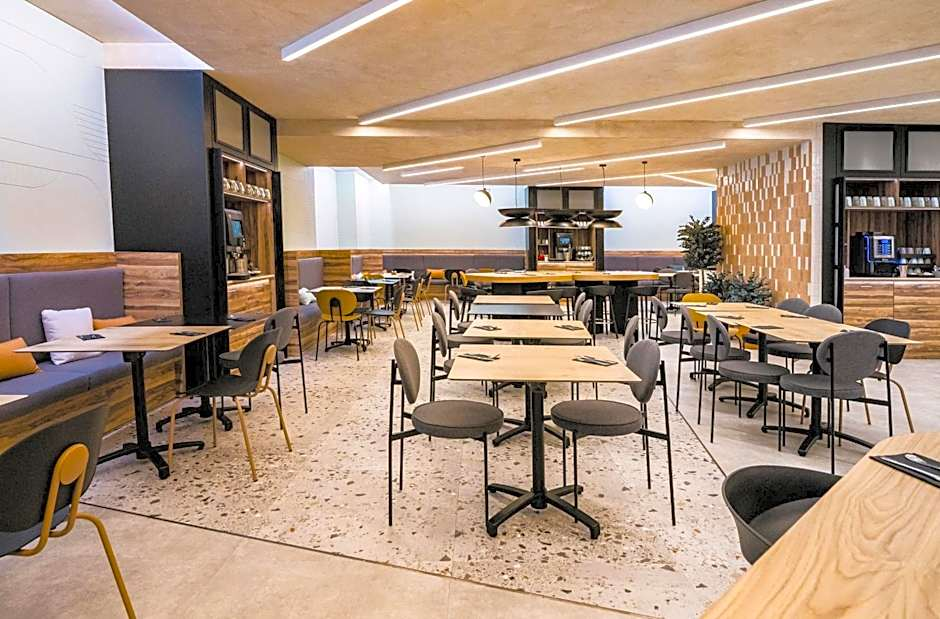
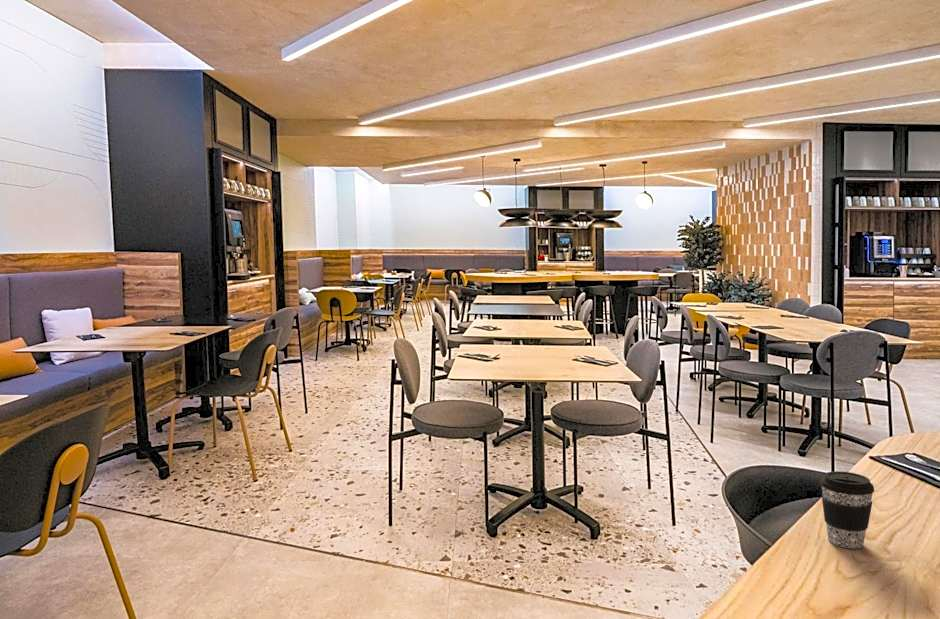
+ coffee cup [819,470,875,549]
